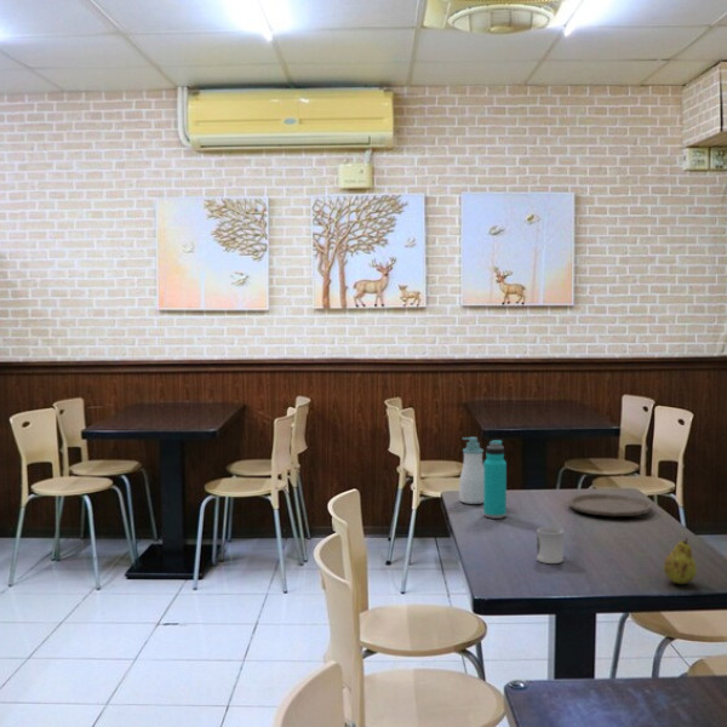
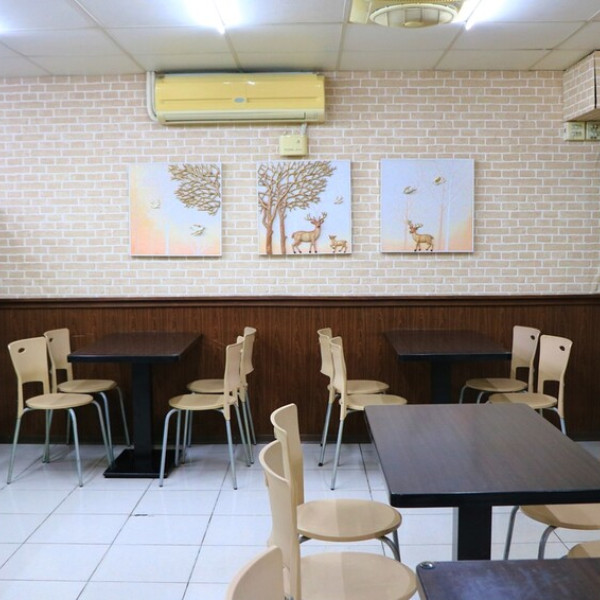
- fruit [662,537,698,585]
- water bottle [482,439,508,520]
- plate [567,492,654,517]
- cup [536,526,565,565]
- soap bottle [458,436,485,505]
